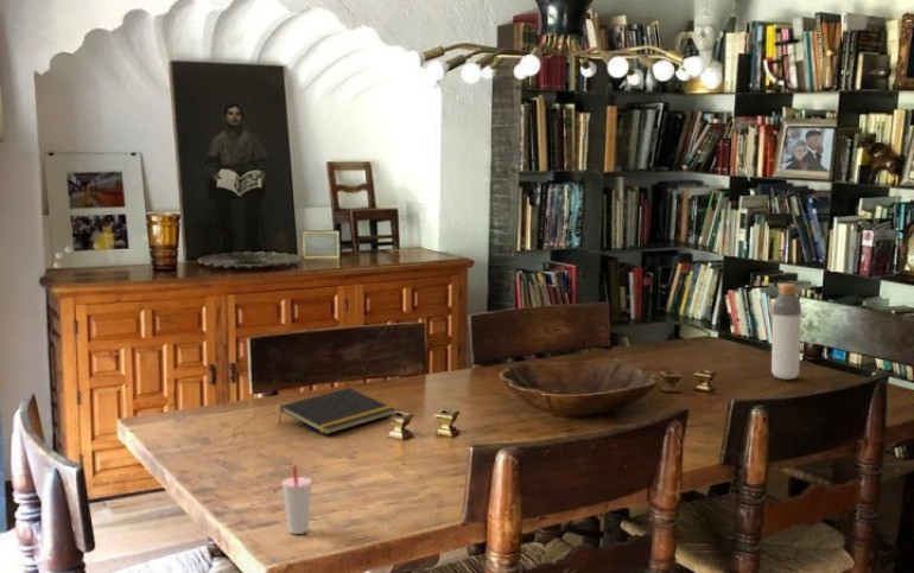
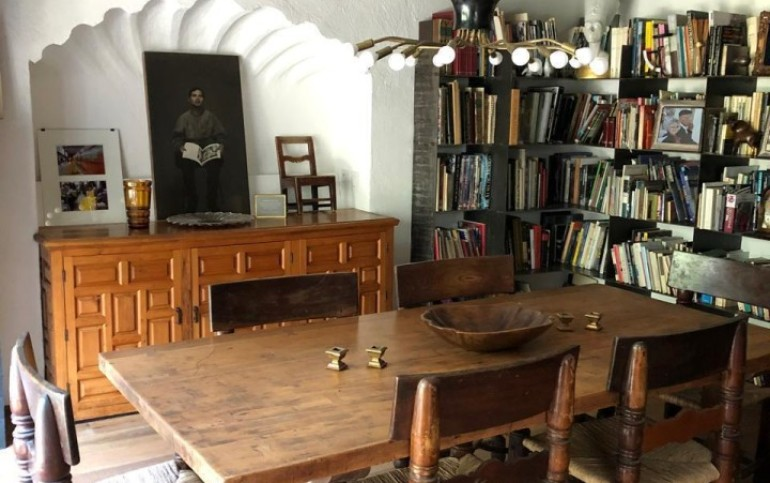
- cup [280,464,313,535]
- bottle [770,282,802,381]
- notepad [278,387,396,435]
